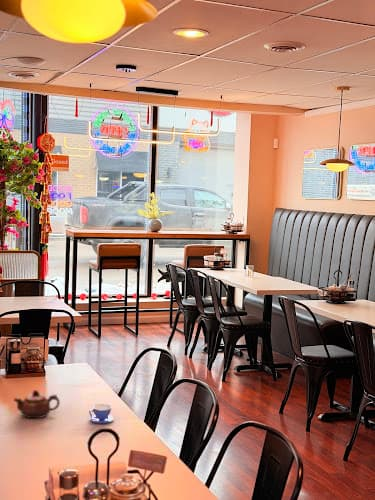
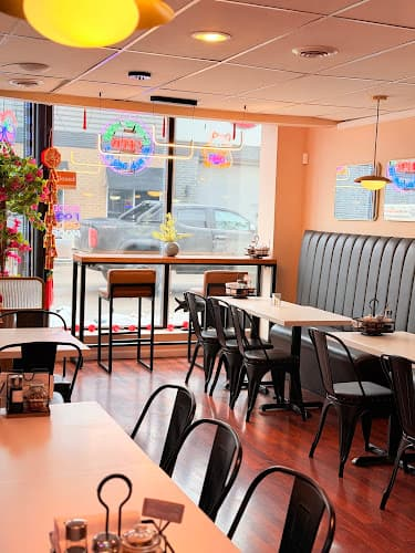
- teacup [88,403,115,424]
- teapot [13,389,61,419]
